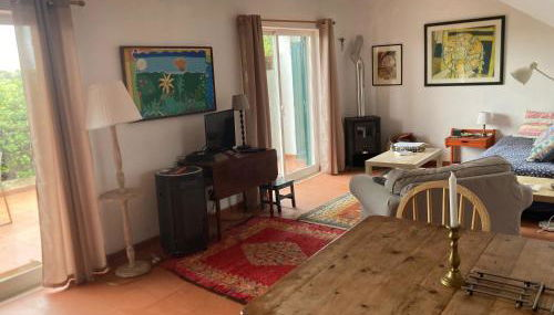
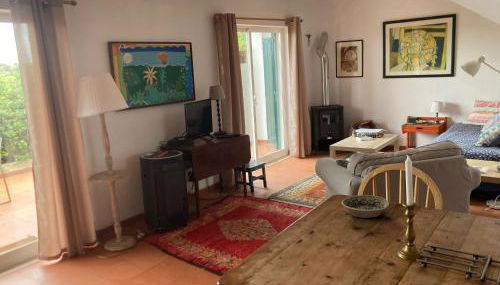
+ bowl [341,194,390,219]
